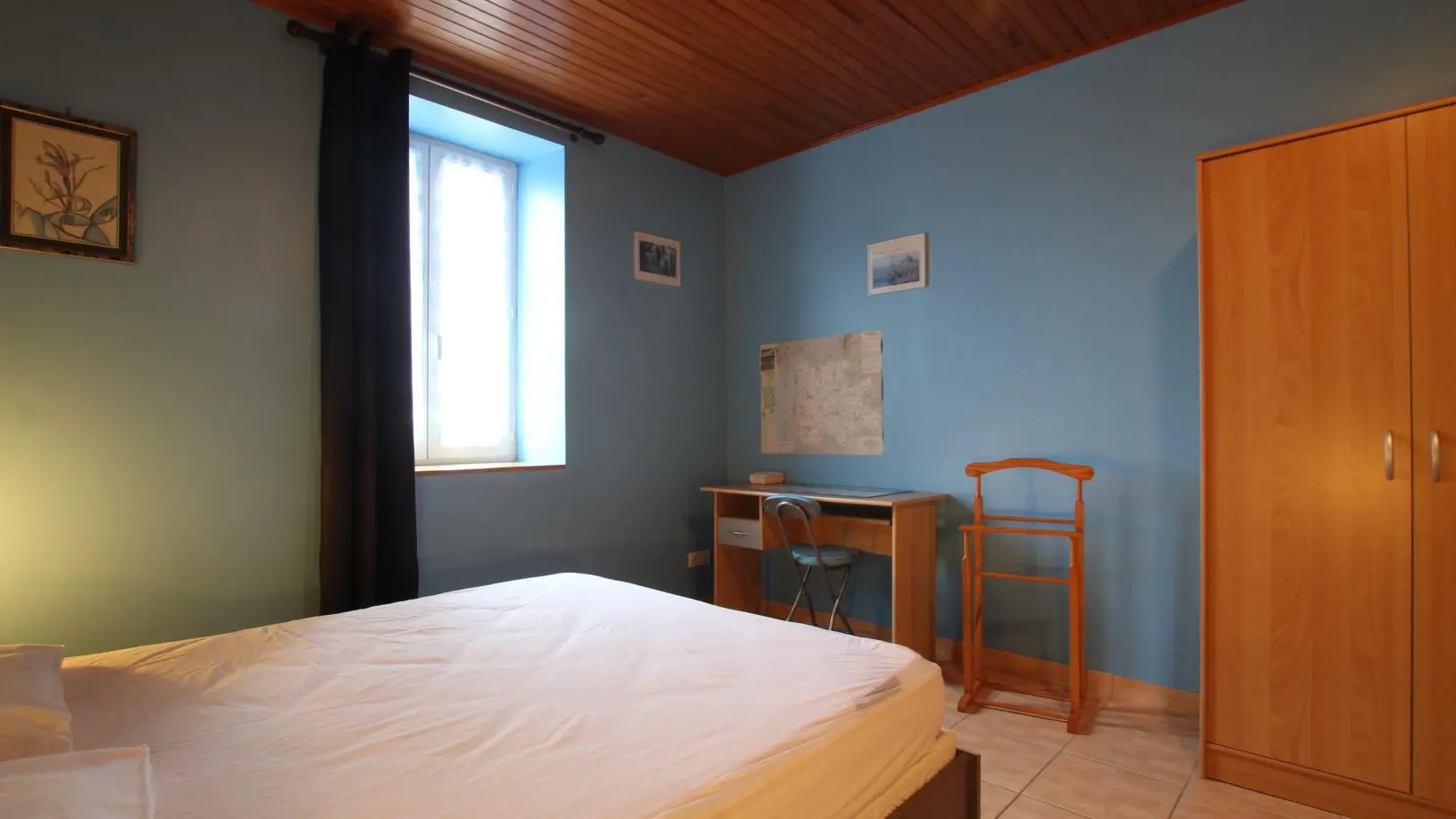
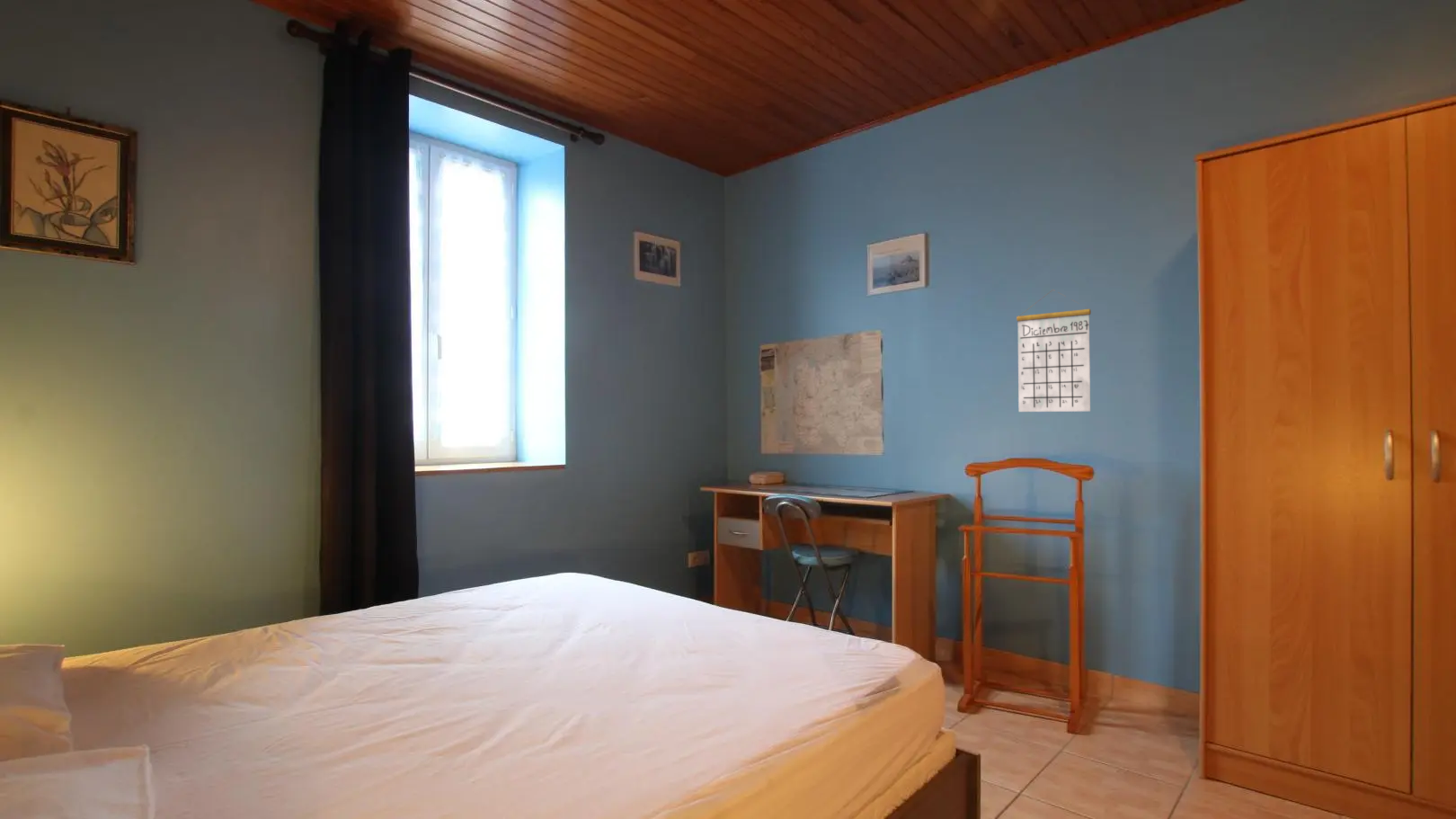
+ calendar [1016,289,1092,413]
